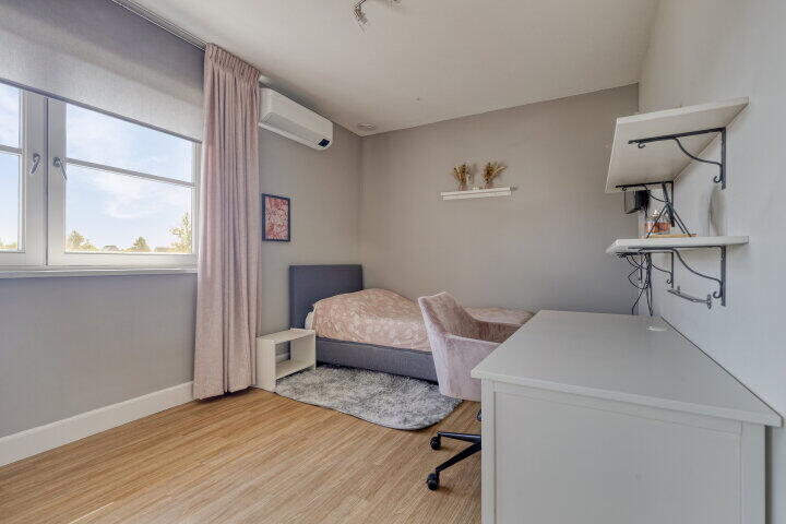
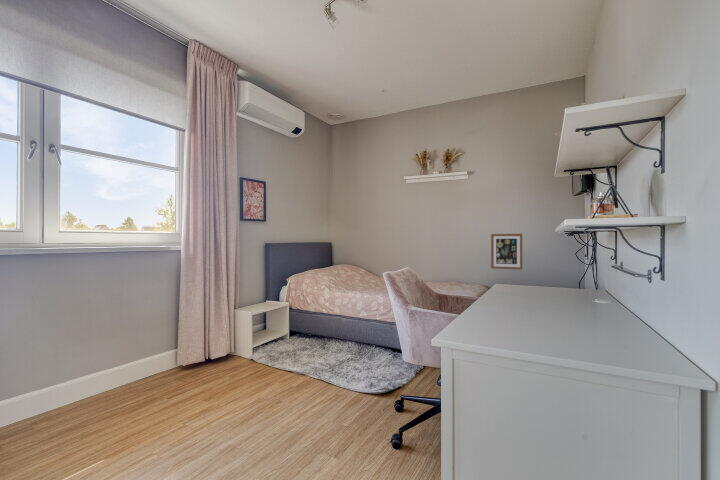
+ wall art [490,233,523,270]
